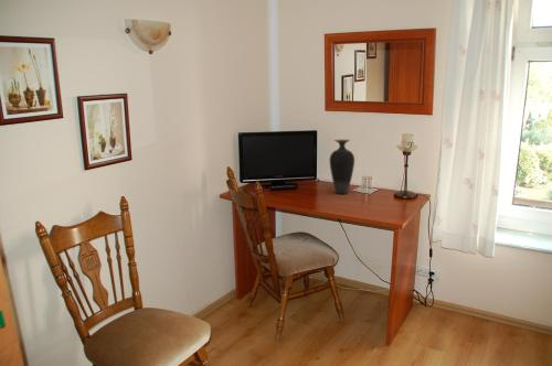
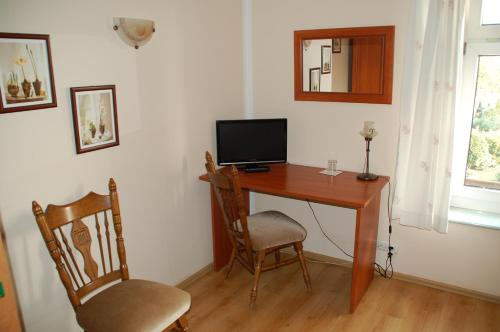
- vase [329,139,355,195]
